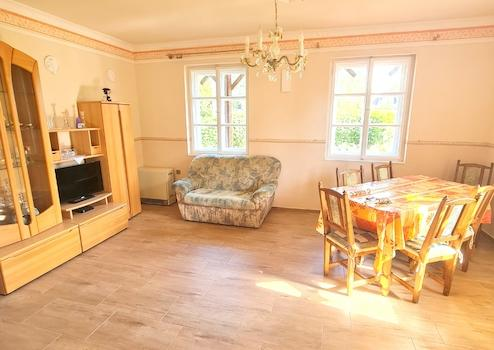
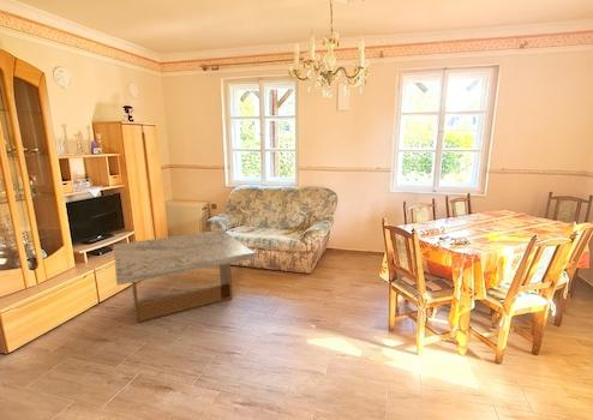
+ coffee table [113,228,256,324]
